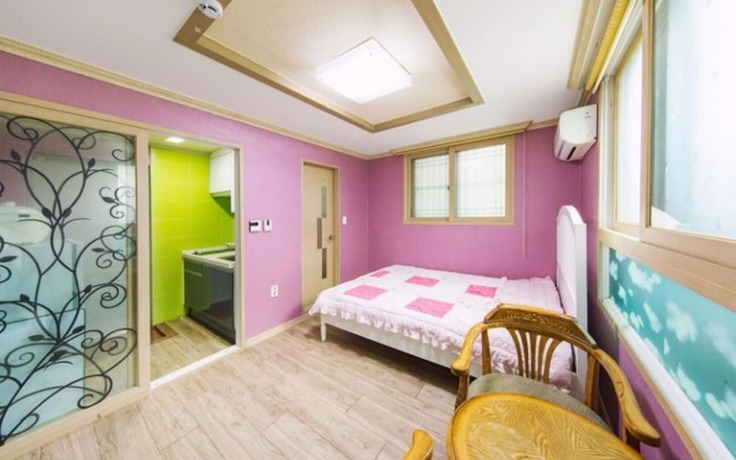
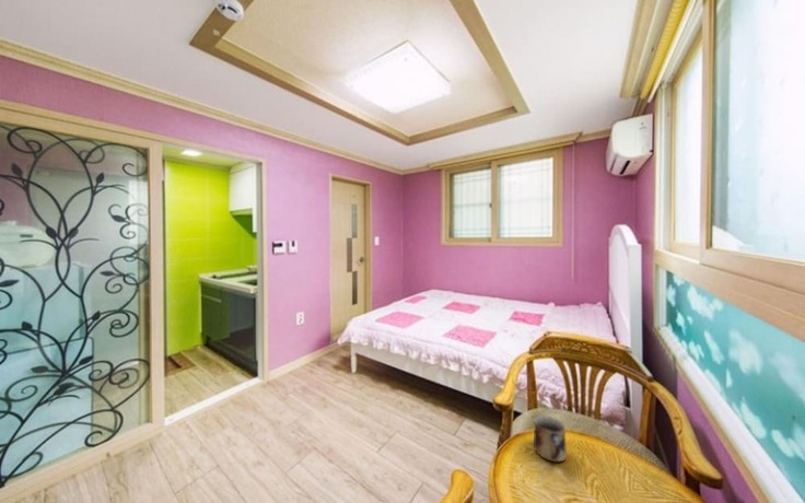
+ mug [533,414,568,463]
